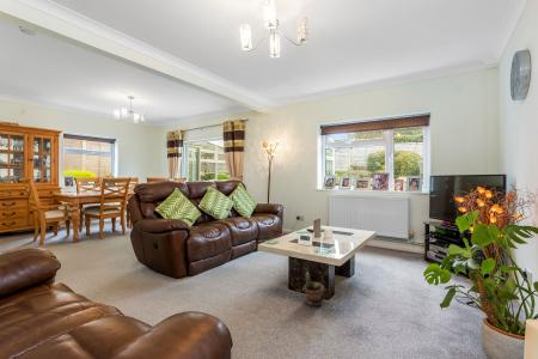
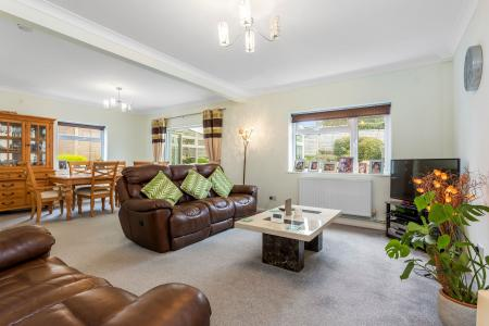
- potted plant [302,270,325,308]
